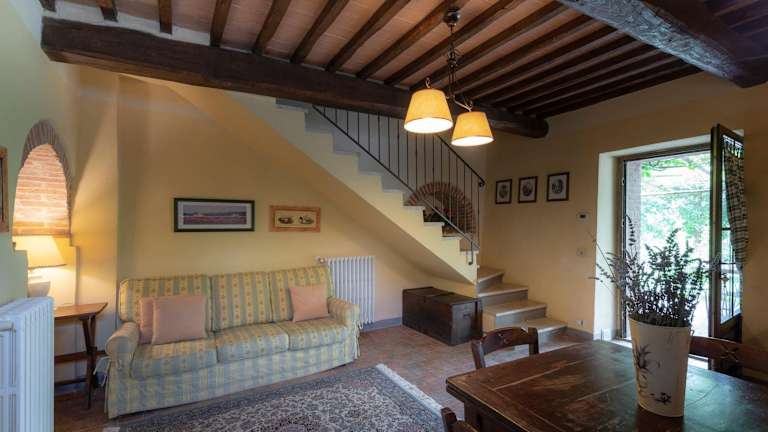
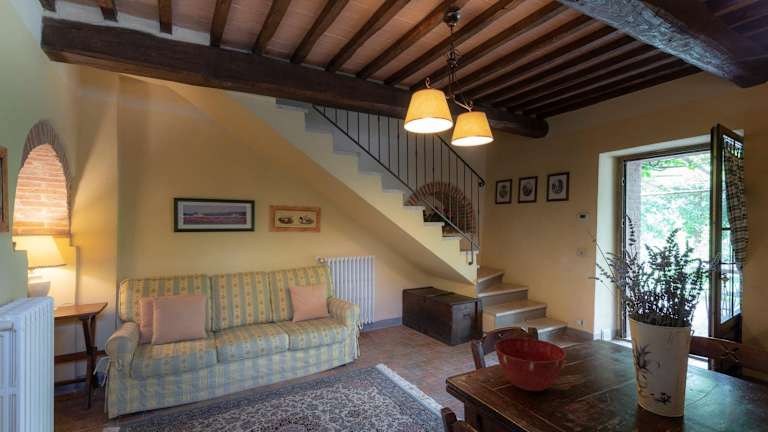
+ mixing bowl [493,337,567,392]
